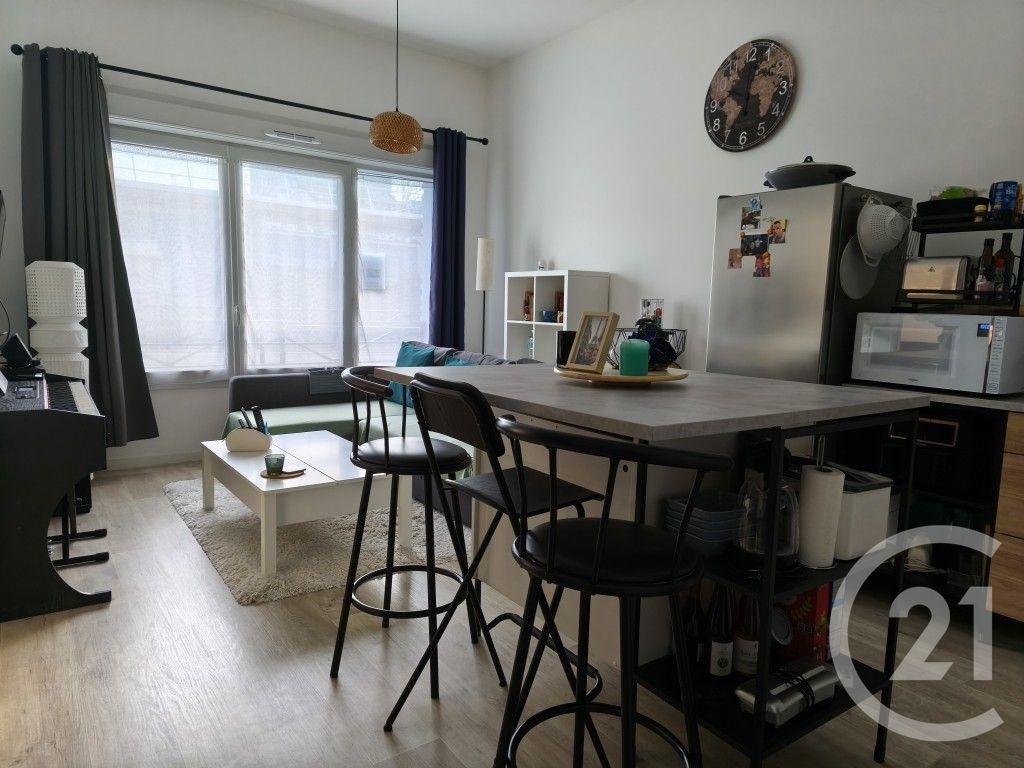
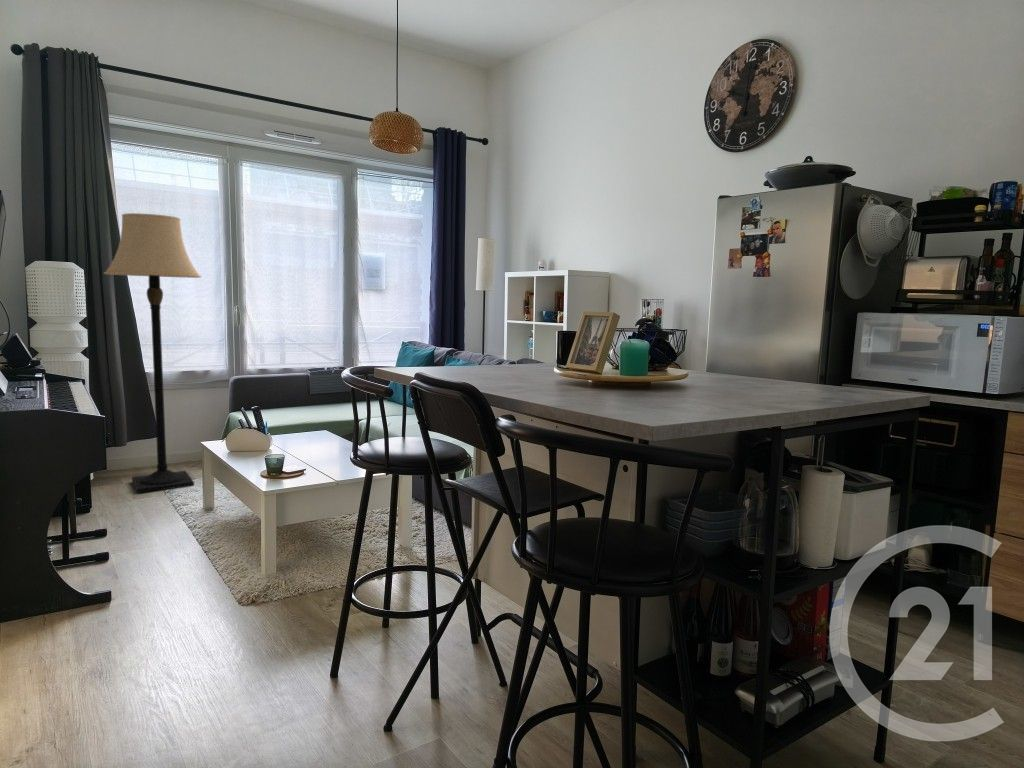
+ lamp [103,212,202,494]
